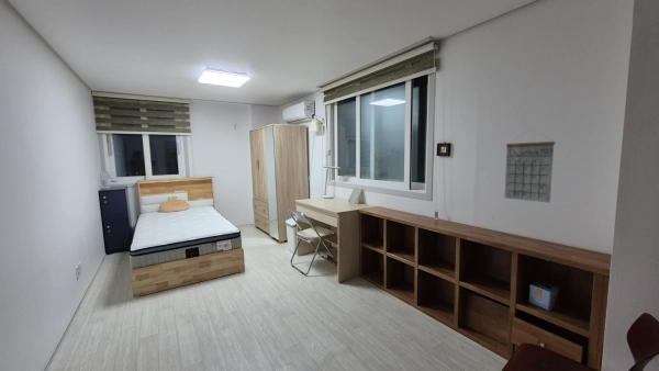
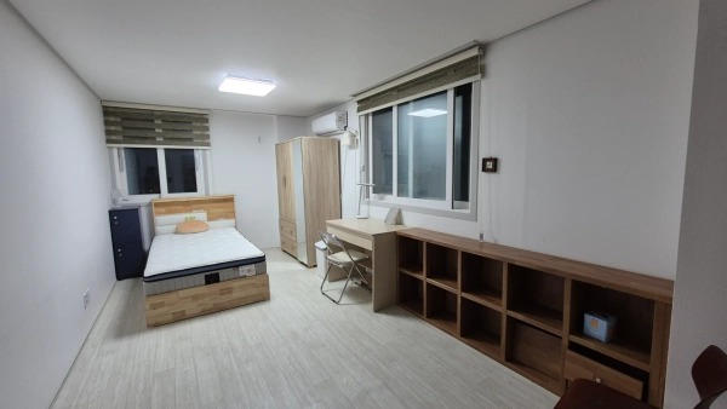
- calendar [503,127,556,204]
